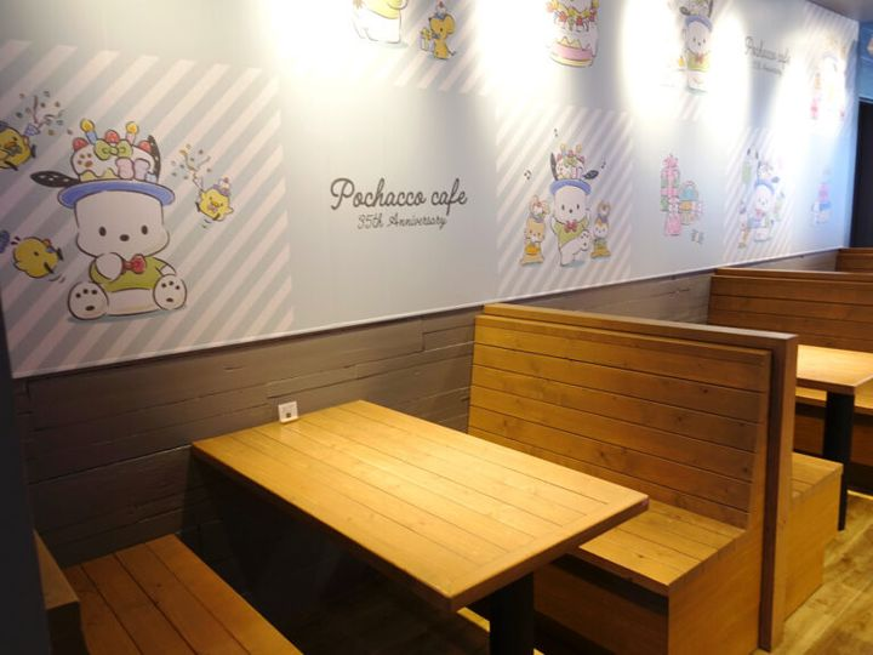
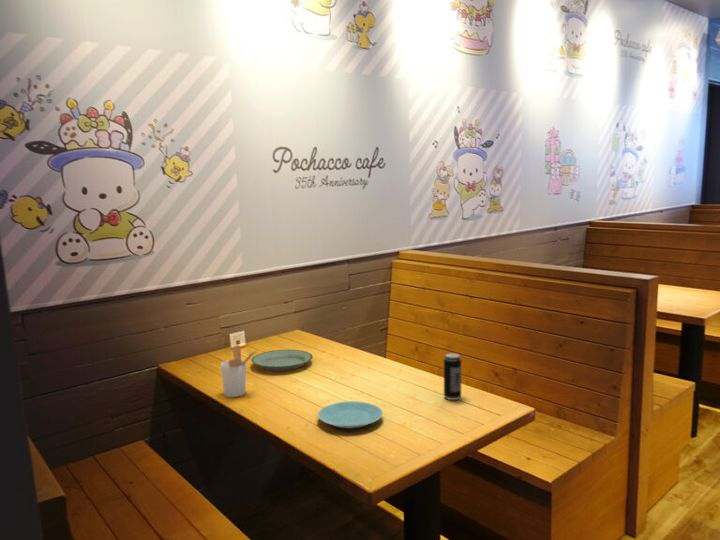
+ utensil holder [219,344,260,398]
+ plate [317,400,384,430]
+ beverage can [443,352,462,401]
+ plate [250,349,314,372]
